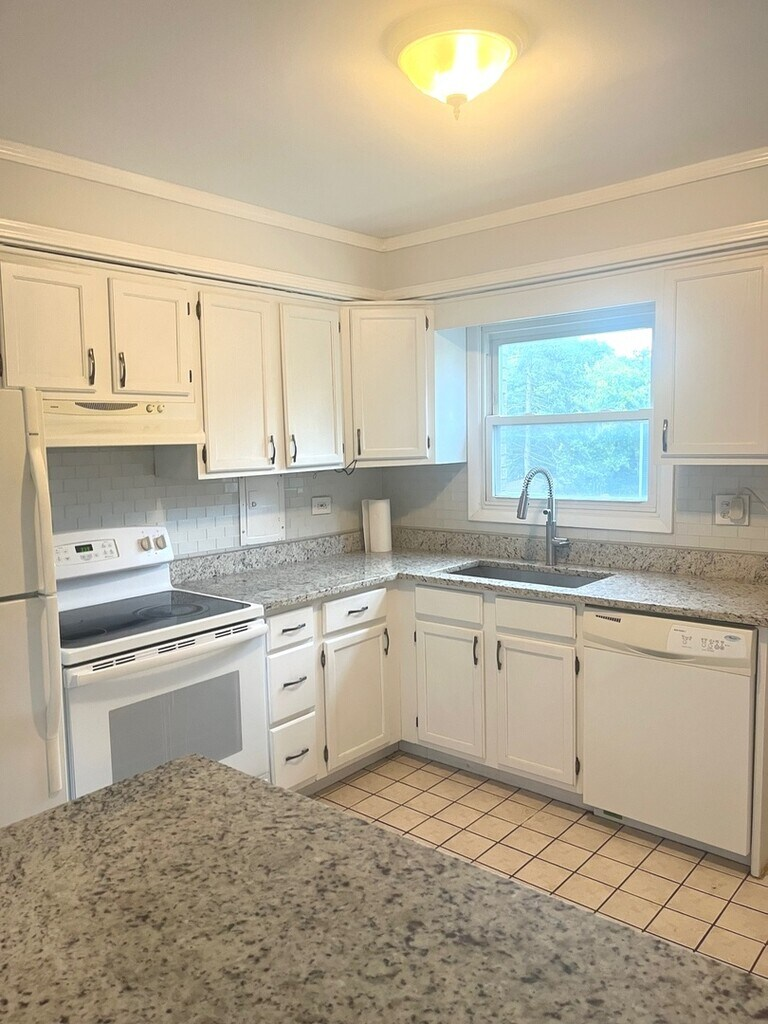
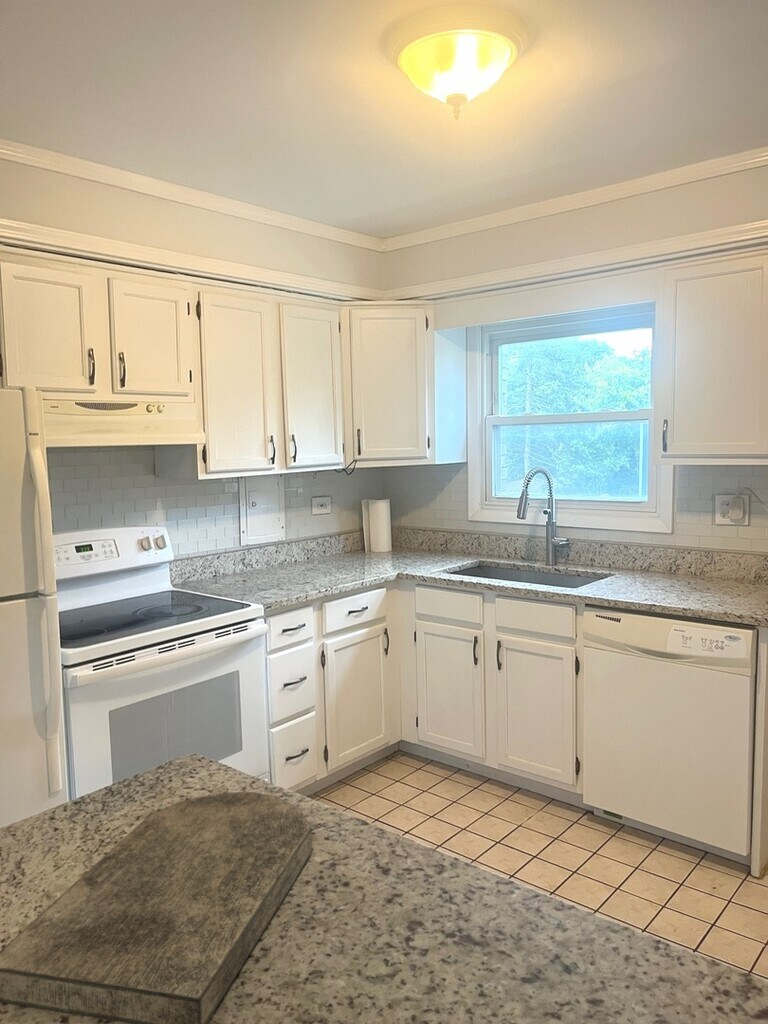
+ cutting board [0,791,313,1024]
